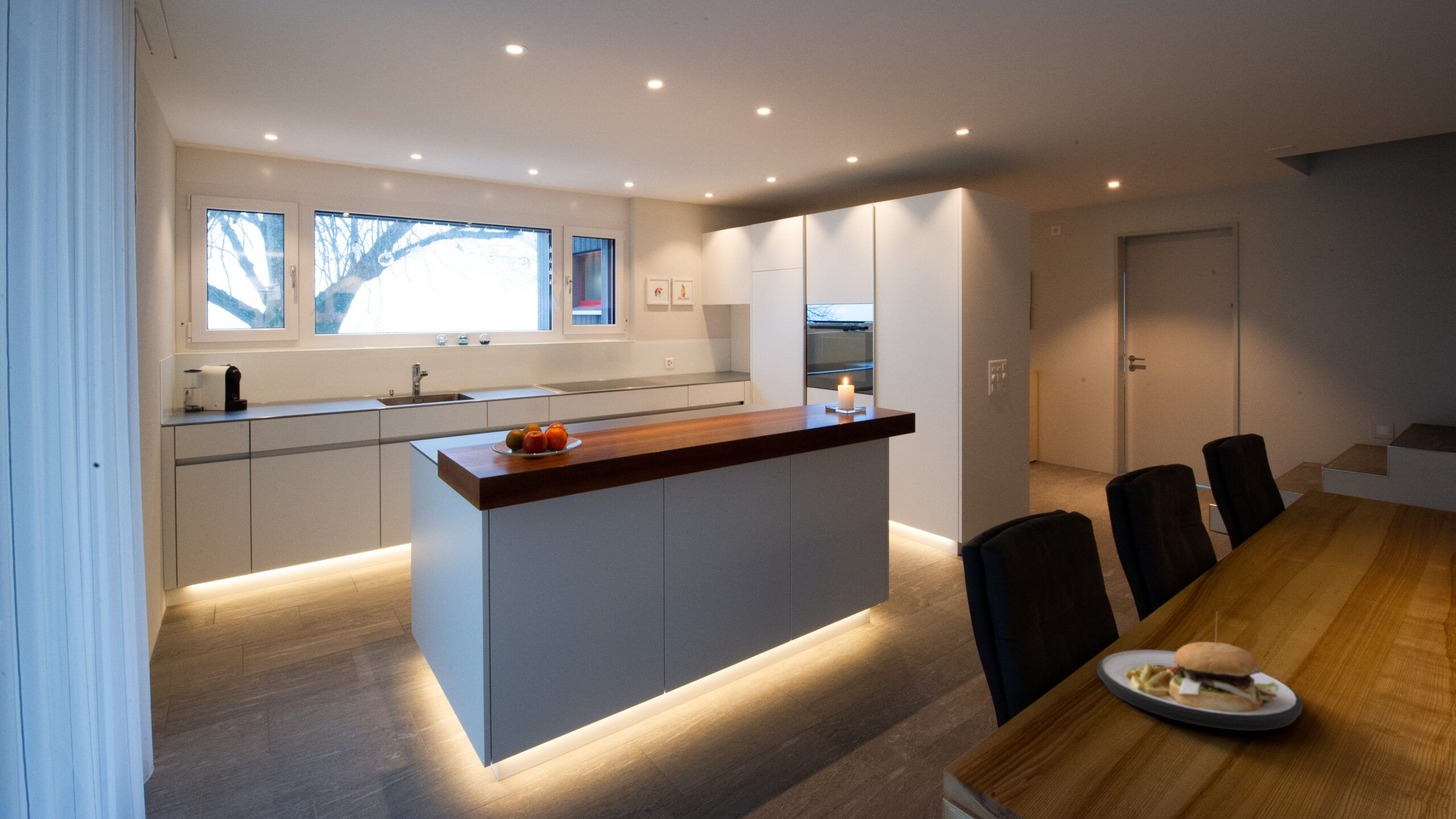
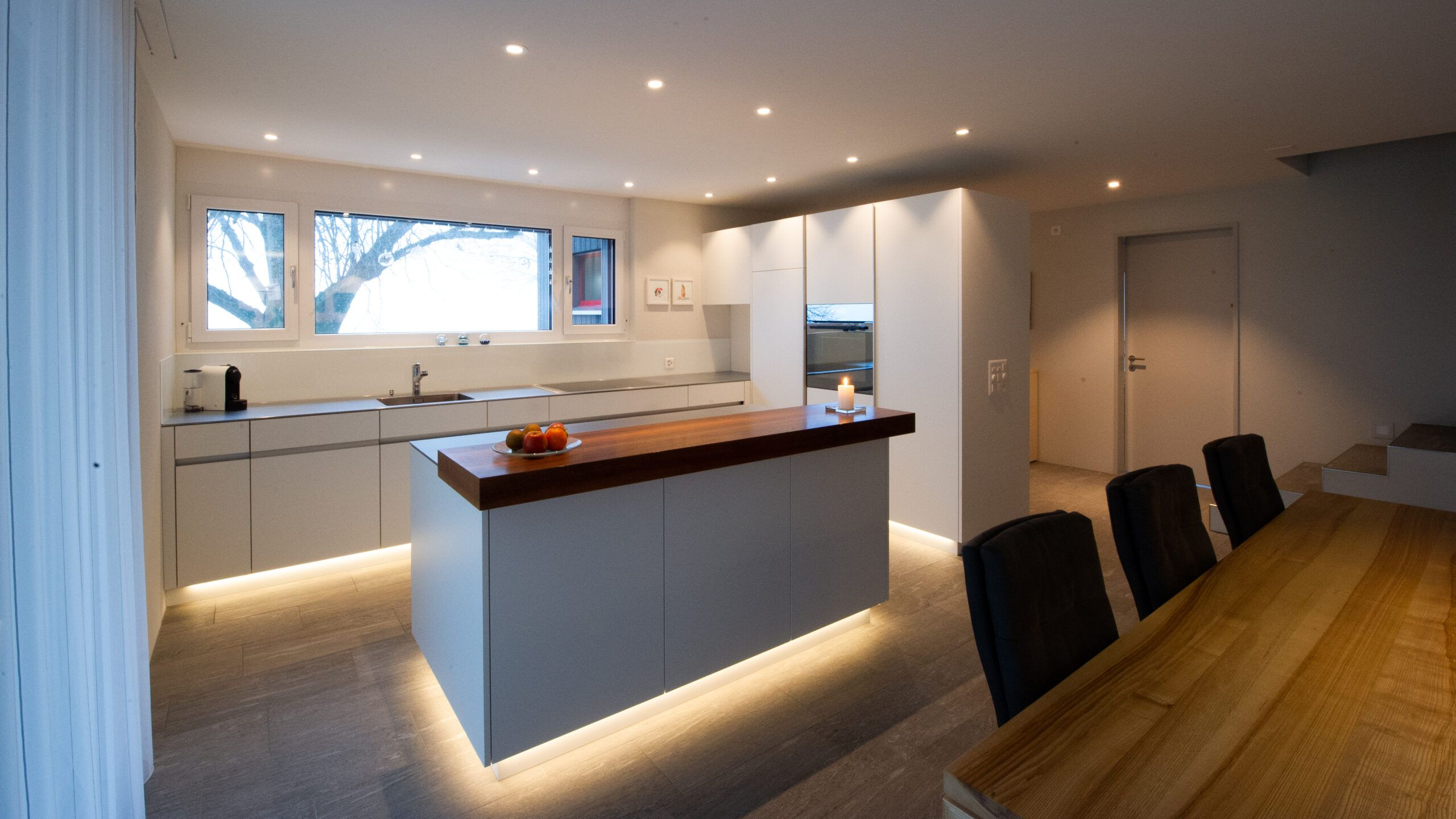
- plate [1097,611,1303,731]
